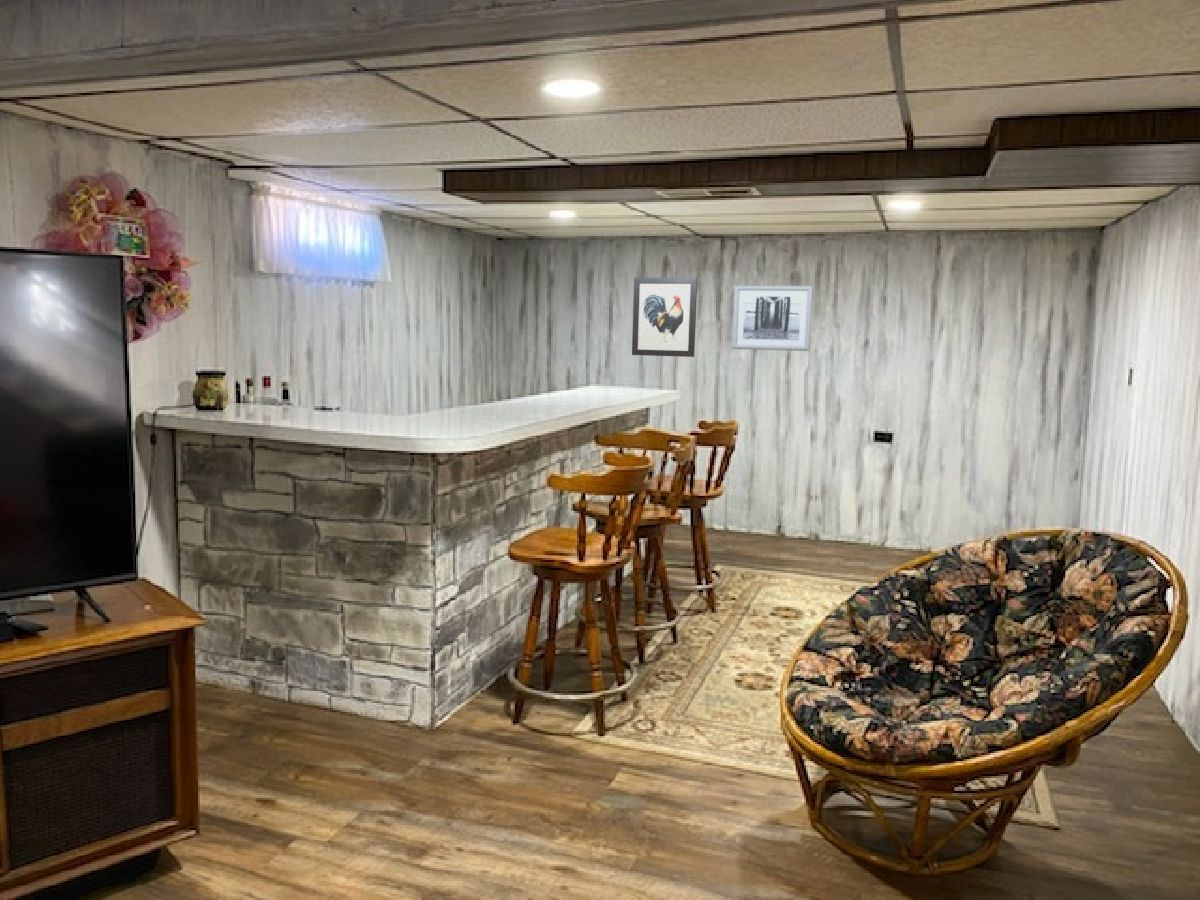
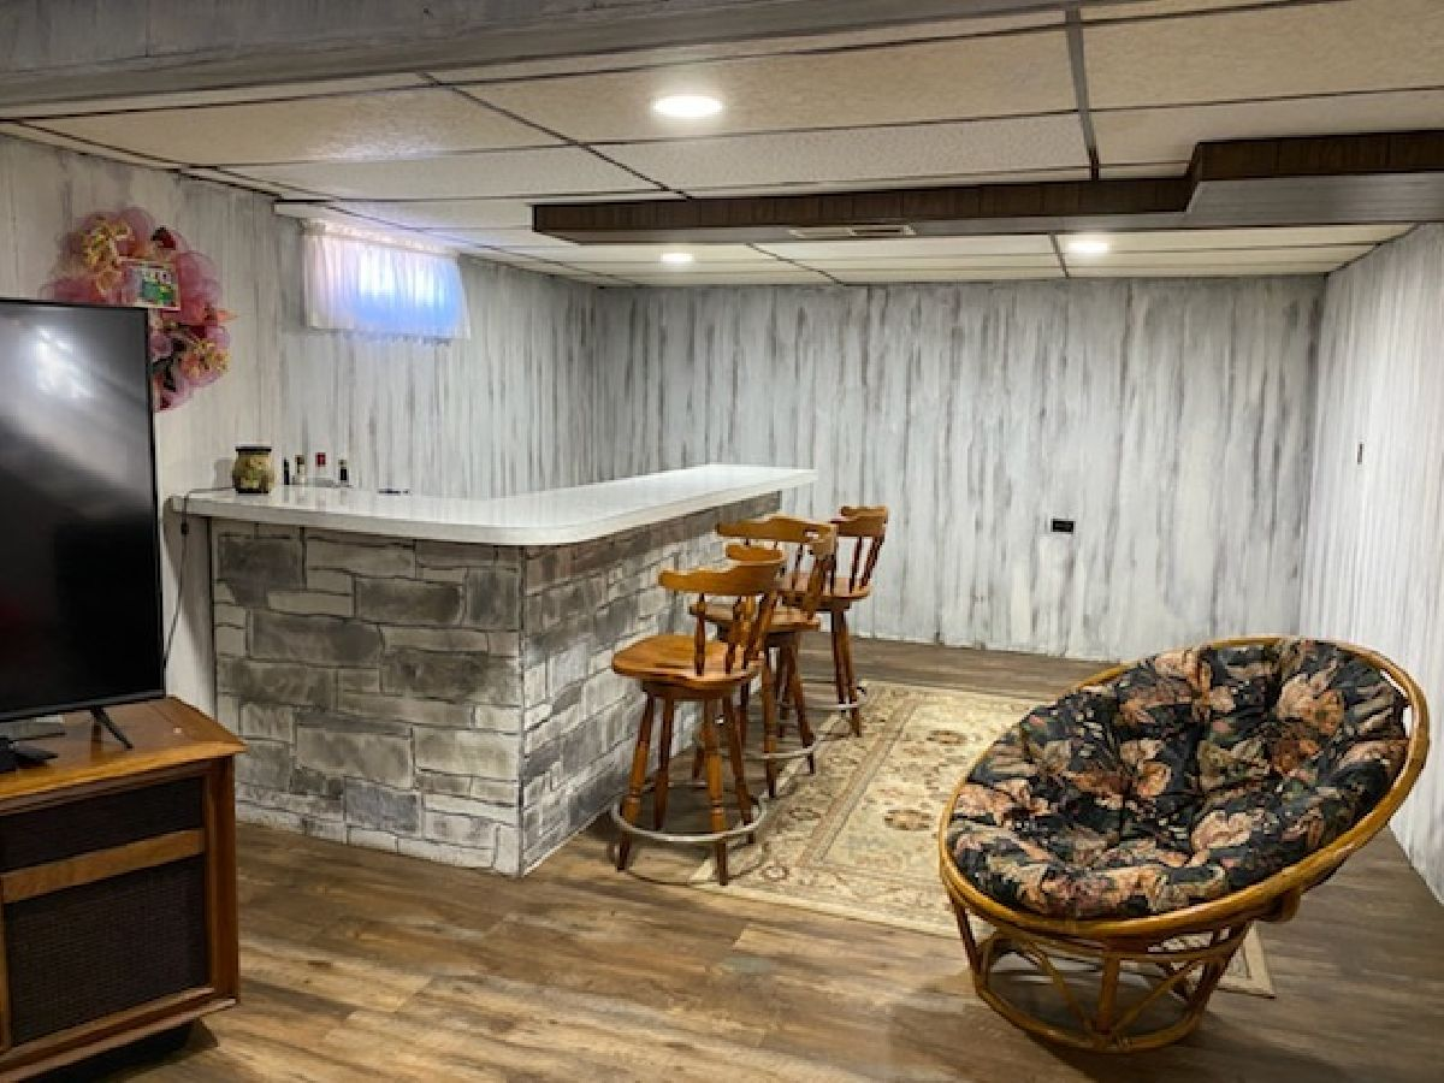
- wall art [631,277,698,358]
- wall art [731,285,814,352]
